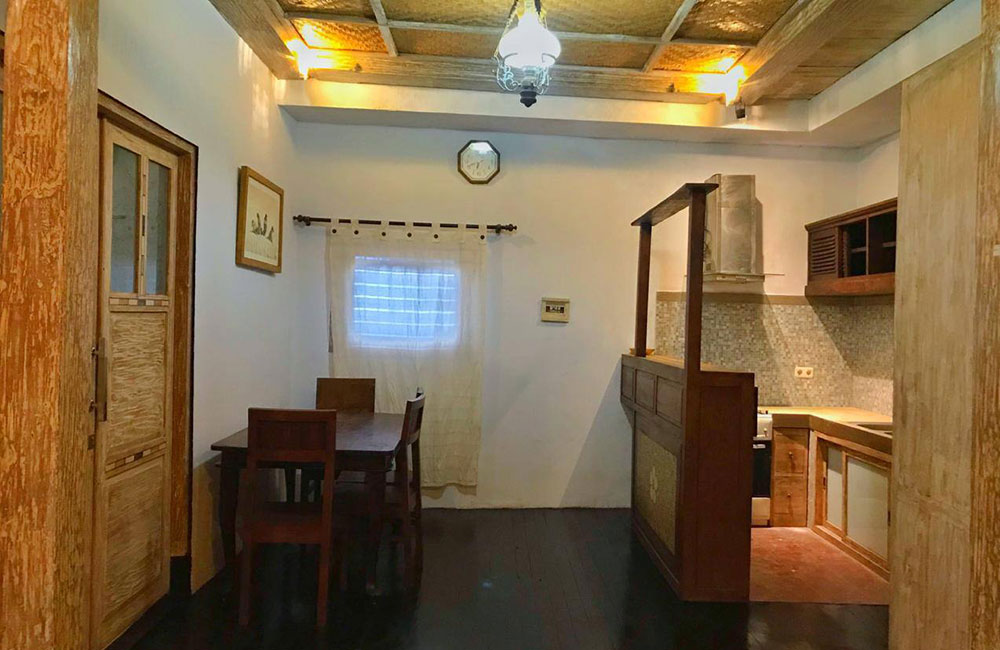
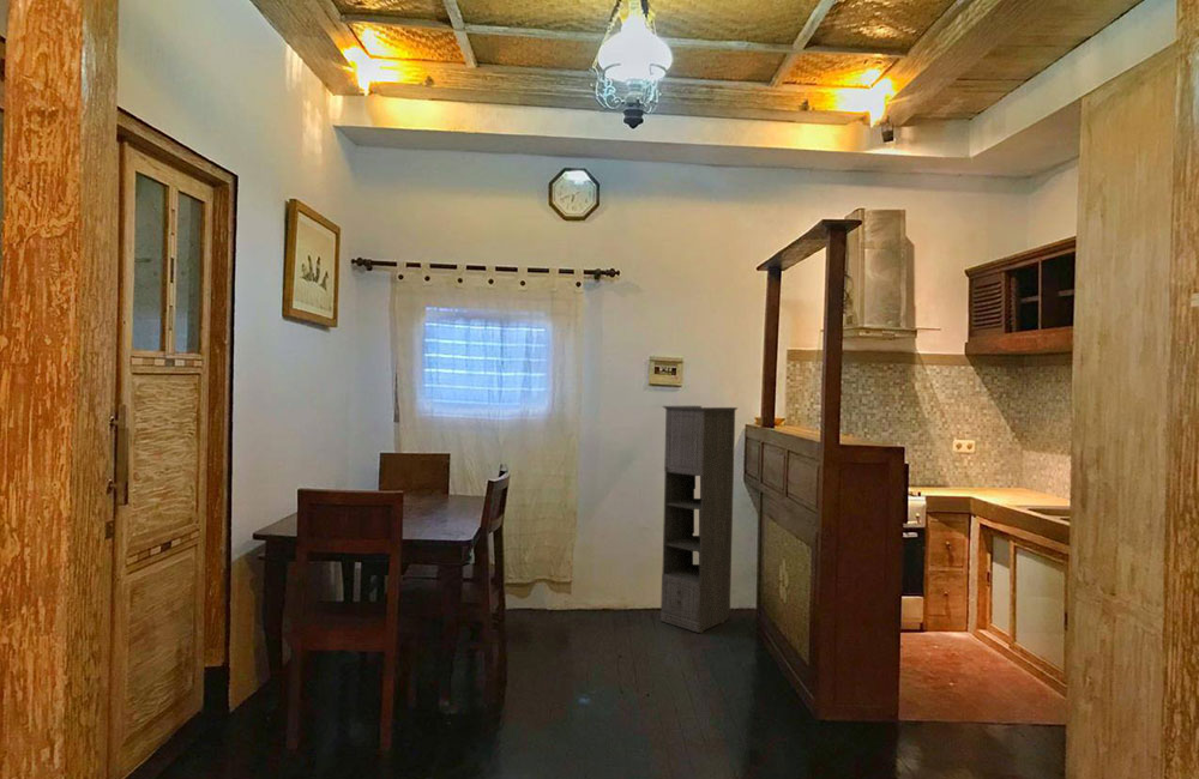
+ storage cabinet [659,405,739,634]
